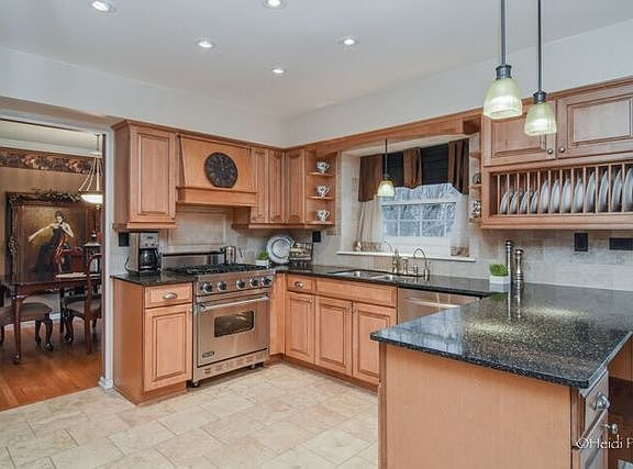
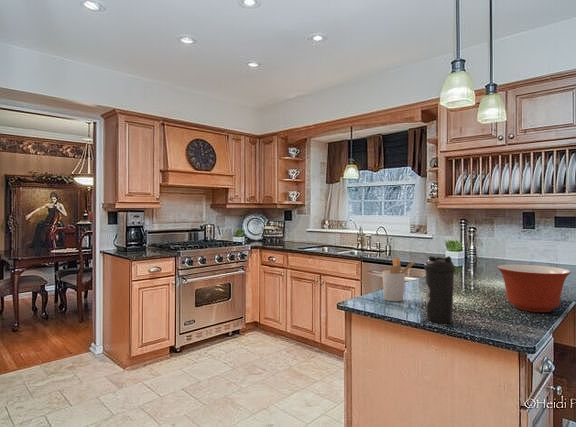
+ utensil holder [381,256,417,302]
+ mixing bowl [496,264,572,313]
+ water bottle [423,254,456,324]
